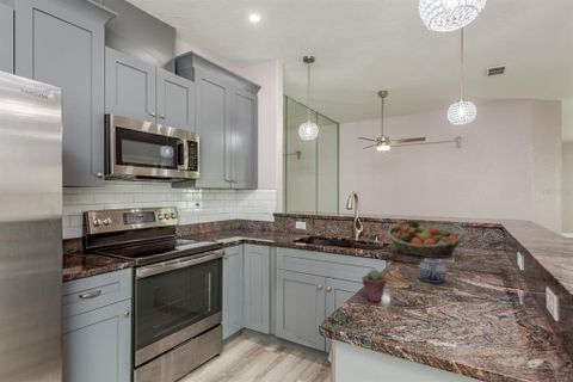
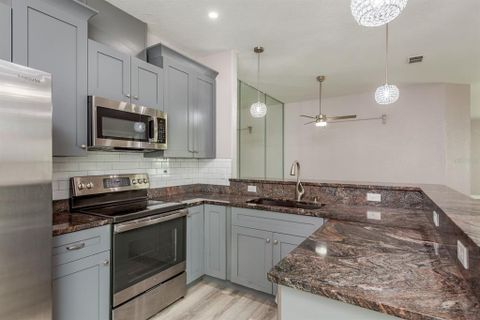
- teapot [418,255,448,283]
- potted succulent [361,269,387,303]
- fruit basket [386,220,467,259]
